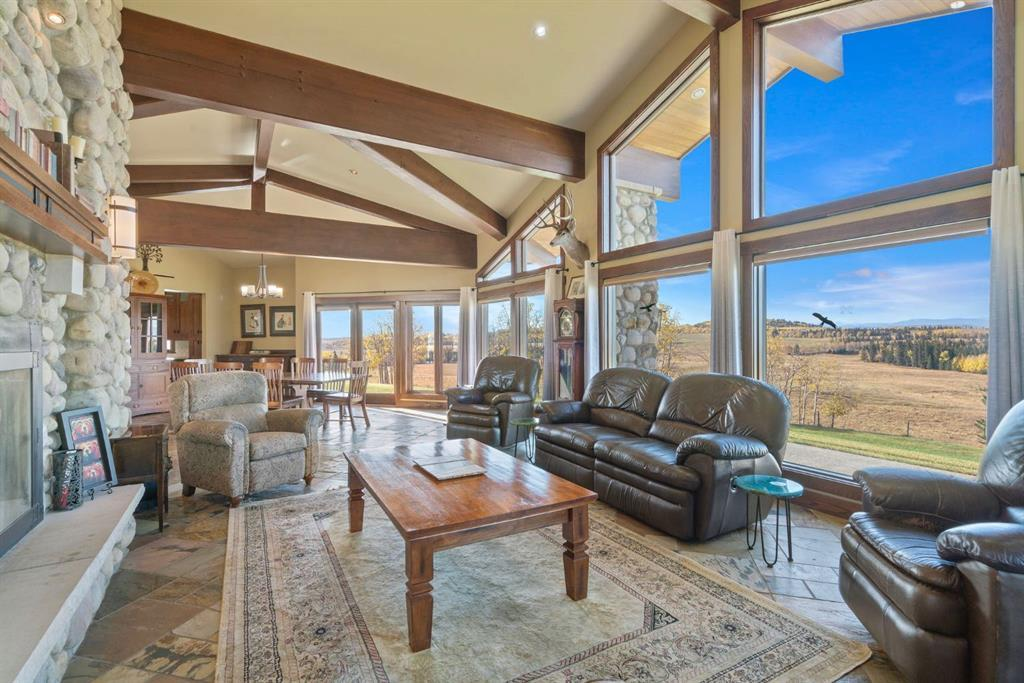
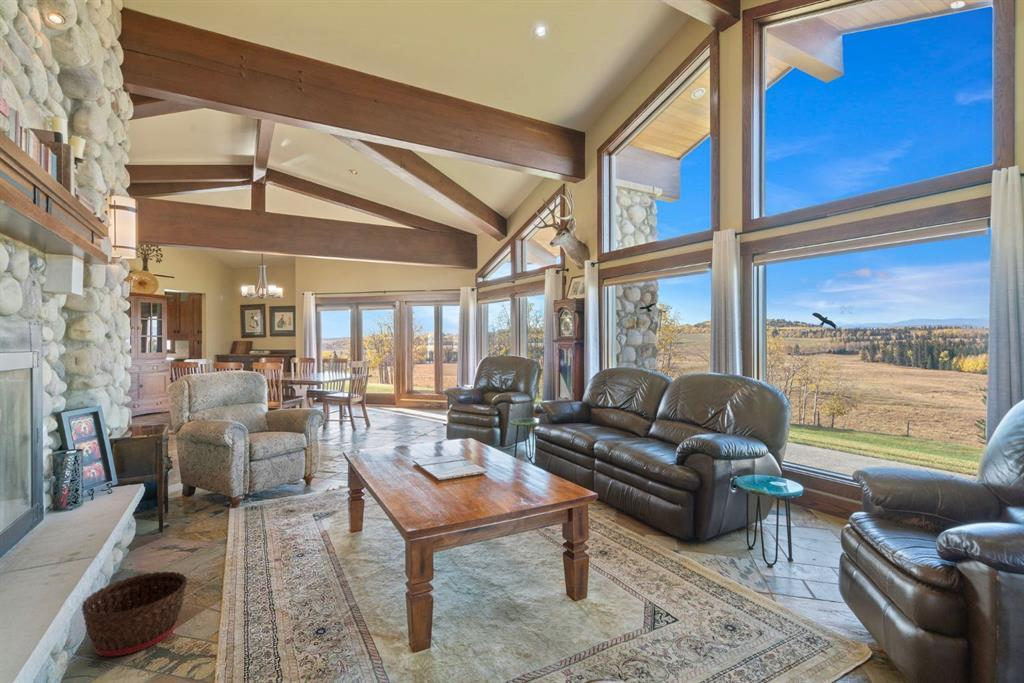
+ basket [80,570,188,657]
